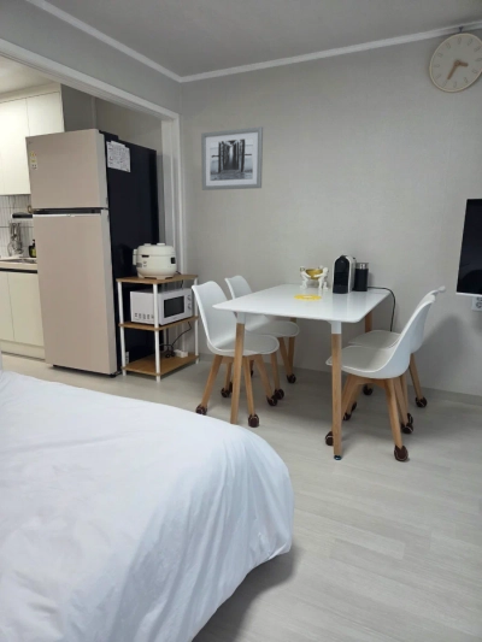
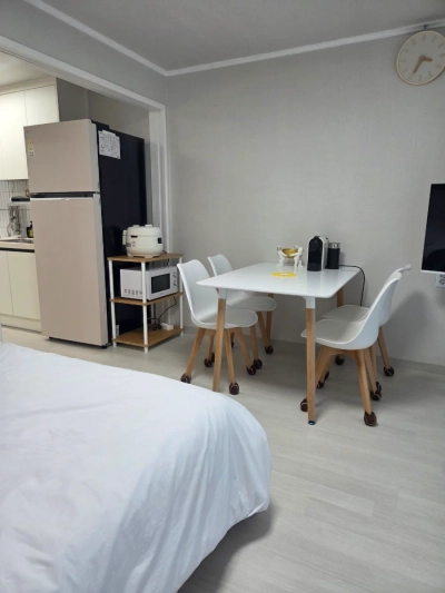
- wall art [200,125,264,192]
